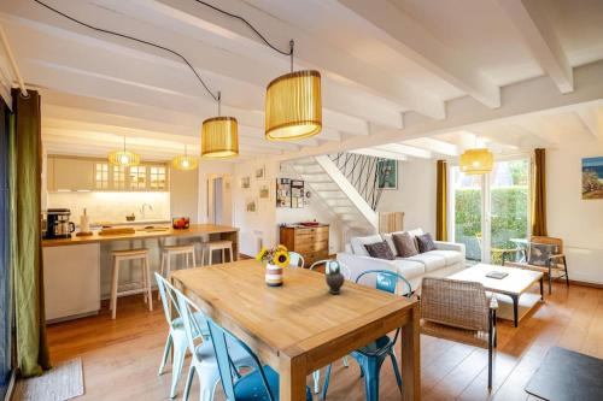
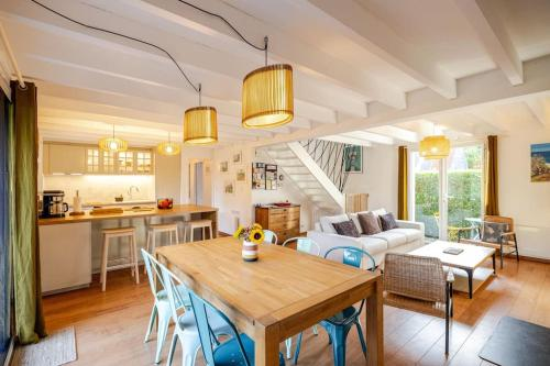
- teapot [323,259,346,295]
